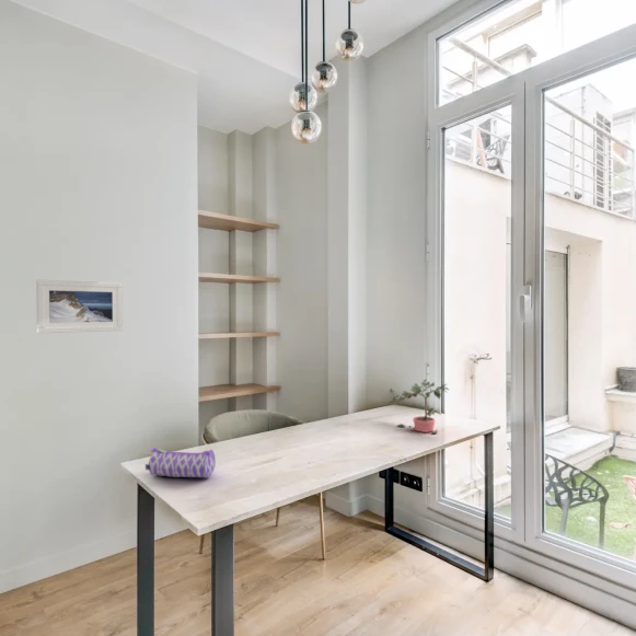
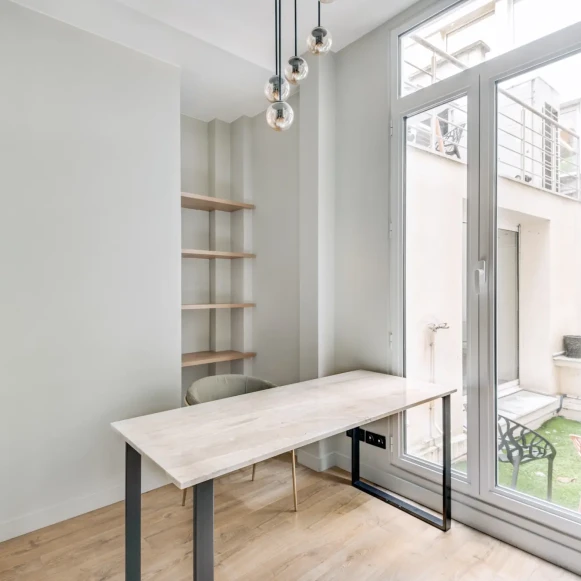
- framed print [35,279,124,334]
- pencil case [144,447,217,478]
- potted plant [388,379,450,435]
